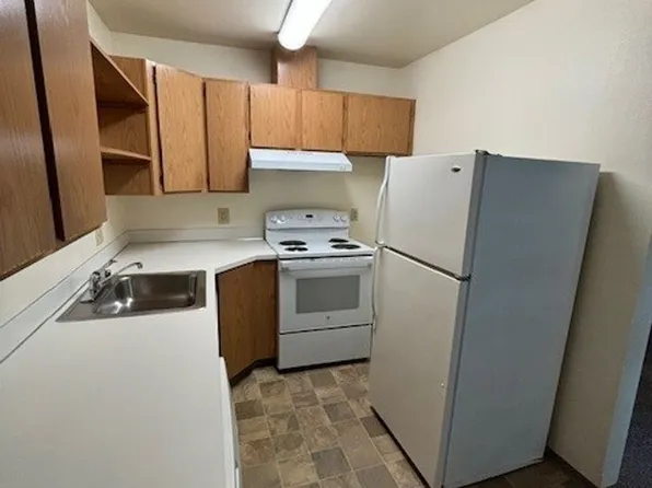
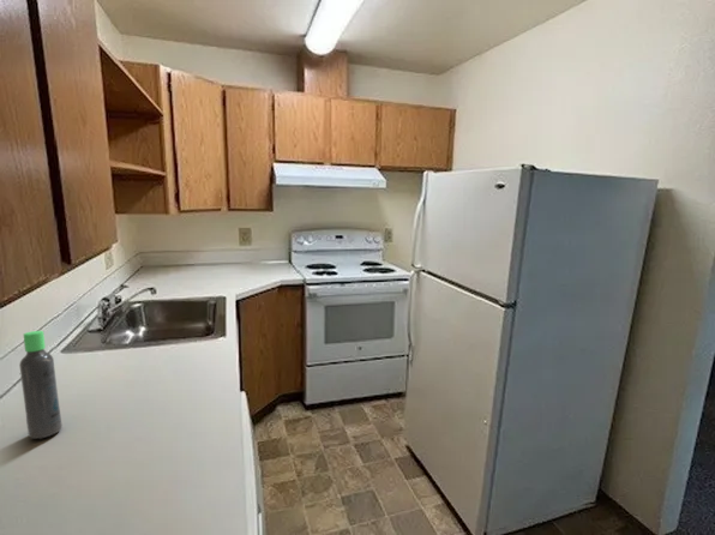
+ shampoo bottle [18,330,64,440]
